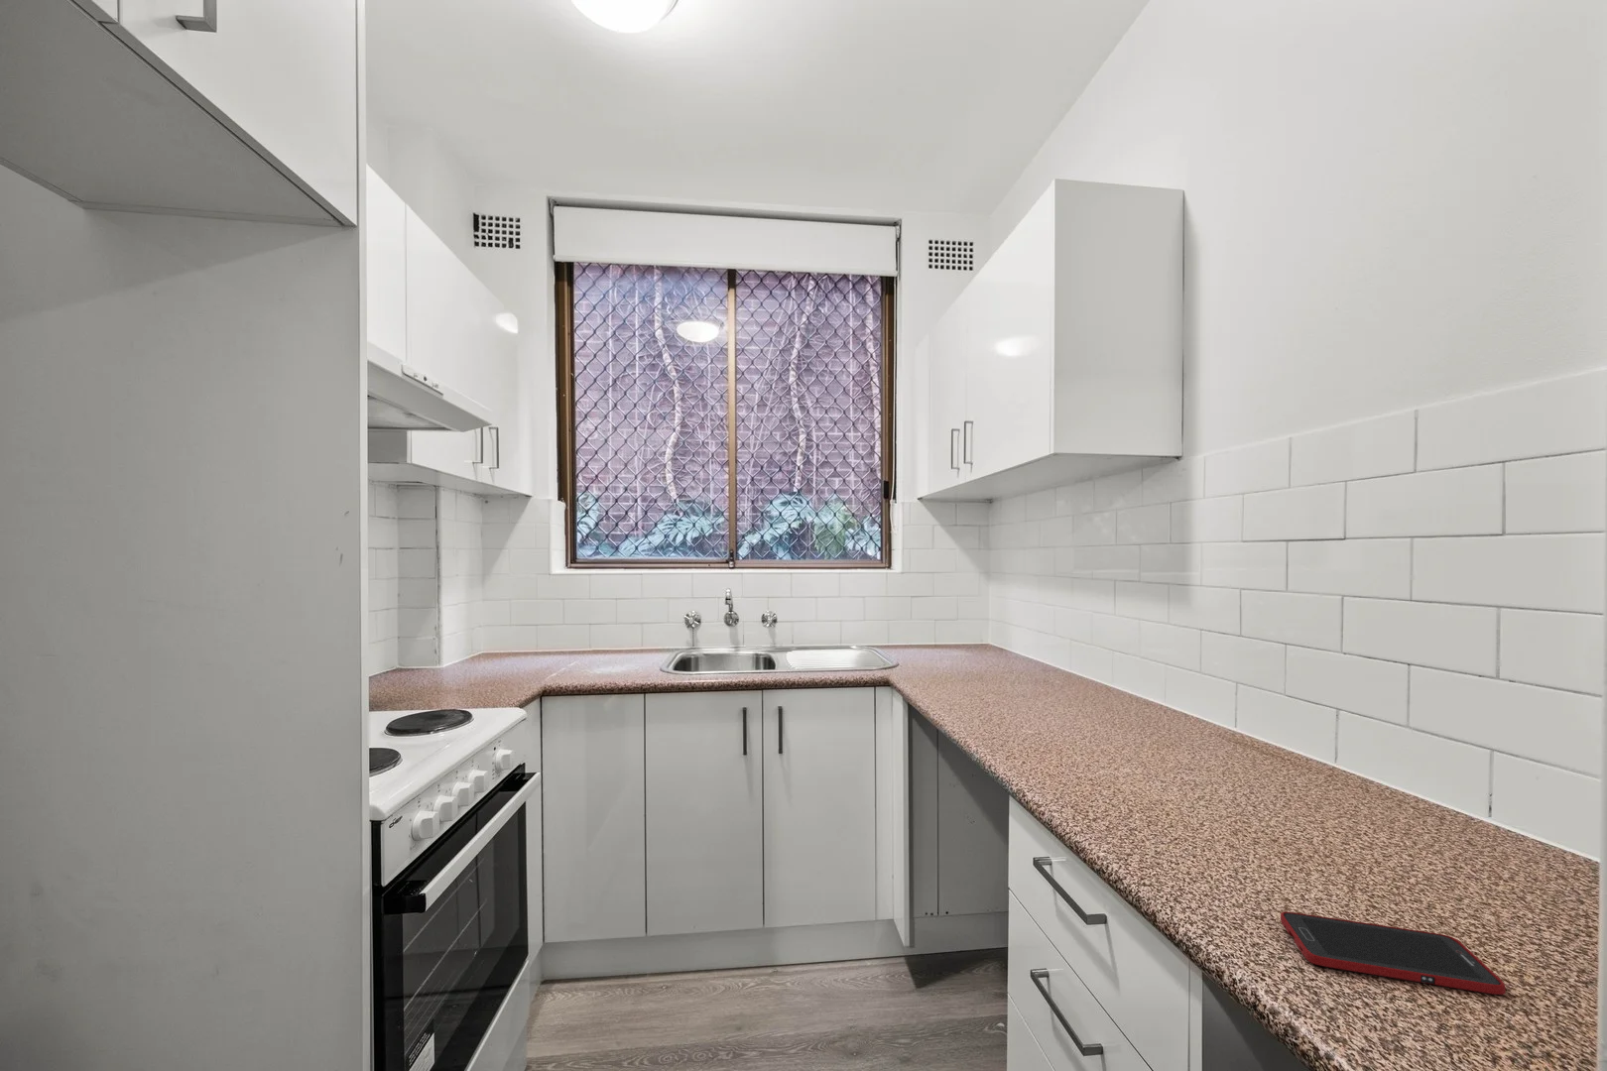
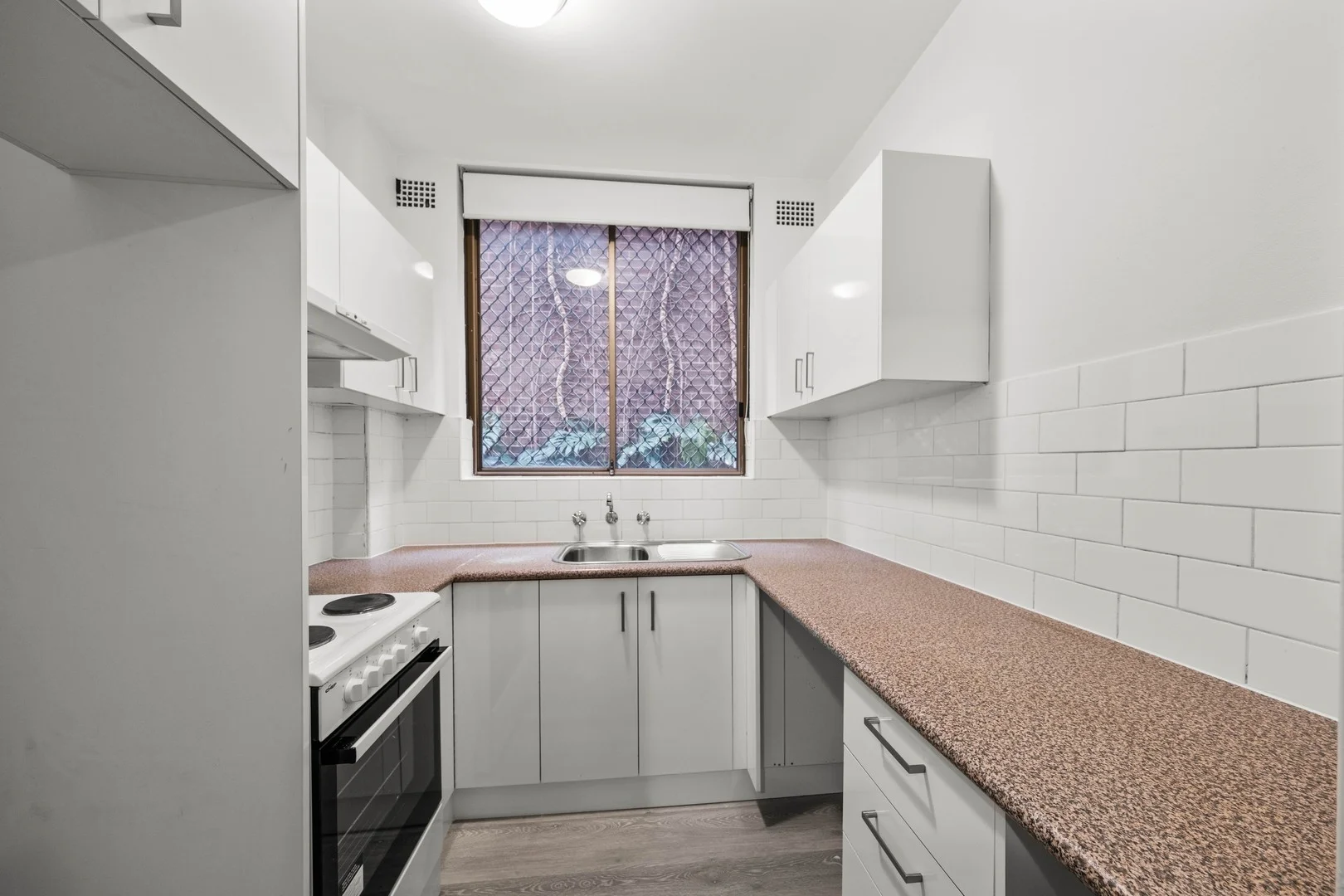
- cell phone [1279,911,1505,996]
